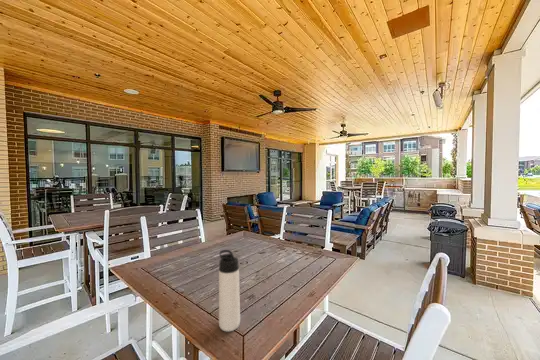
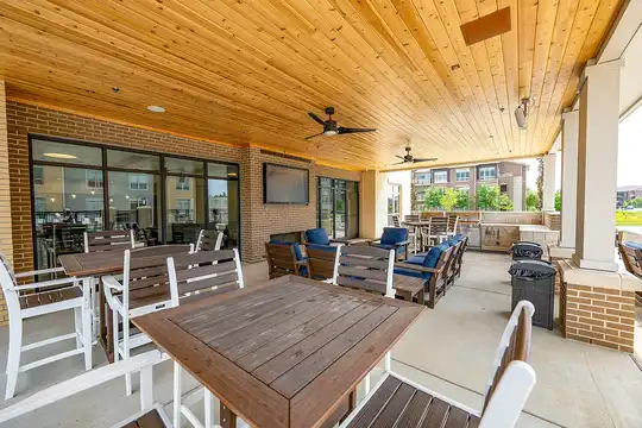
- thermos bottle [218,249,241,332]
